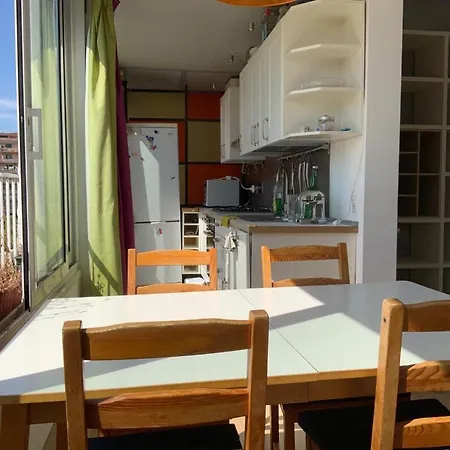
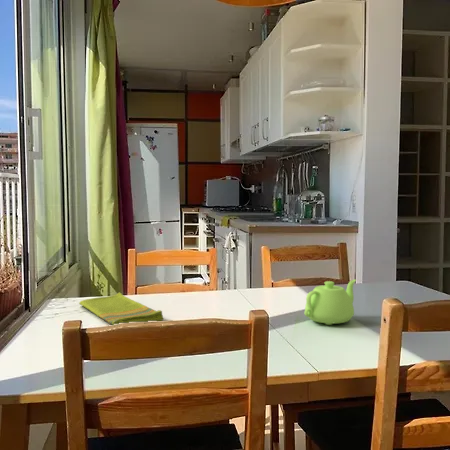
+ teapot [303,278,357,326]
+ dish towel [78,291,164,326]
